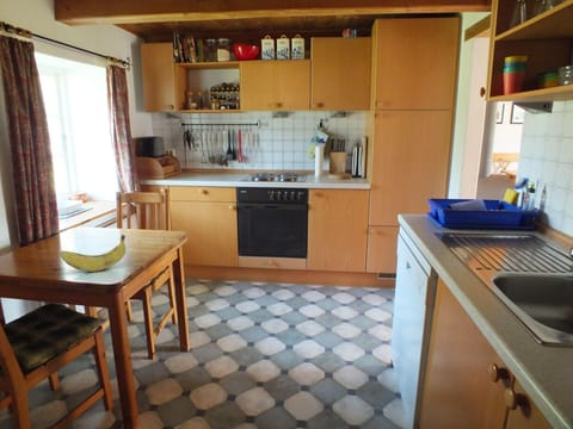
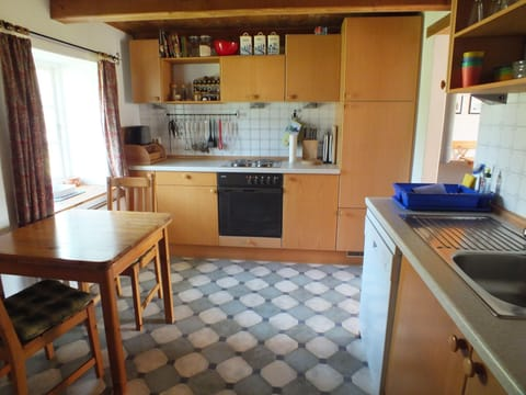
- banana [60,234,127,273]
